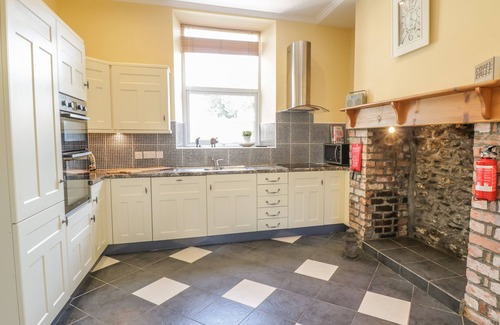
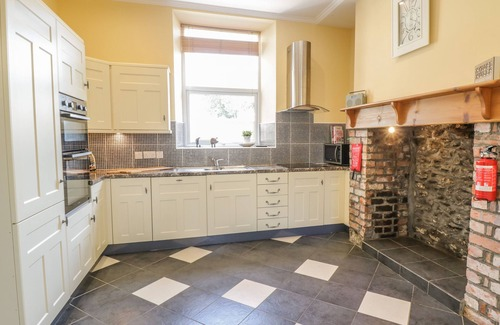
- lantern [340,228,363,261]
